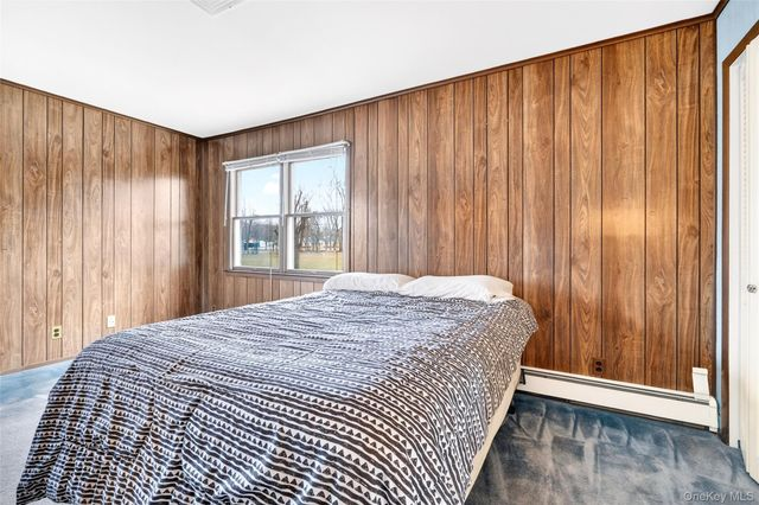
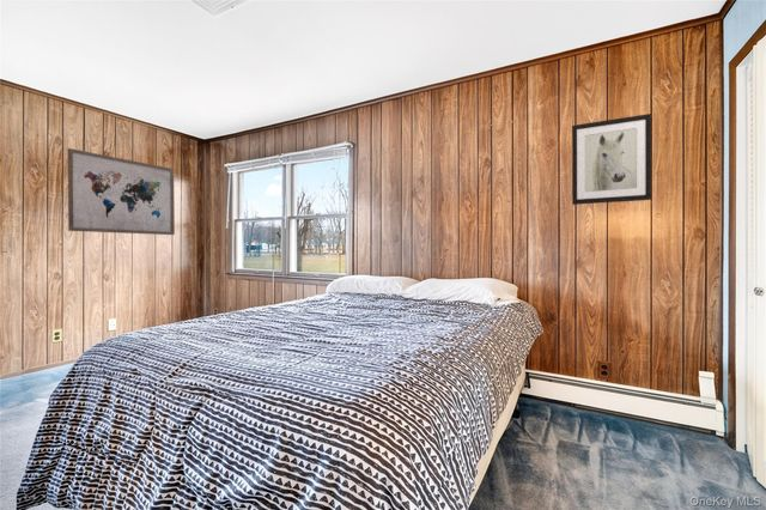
+ wall art [67,147,176,236]
+ wall art [571,113,652,206]
